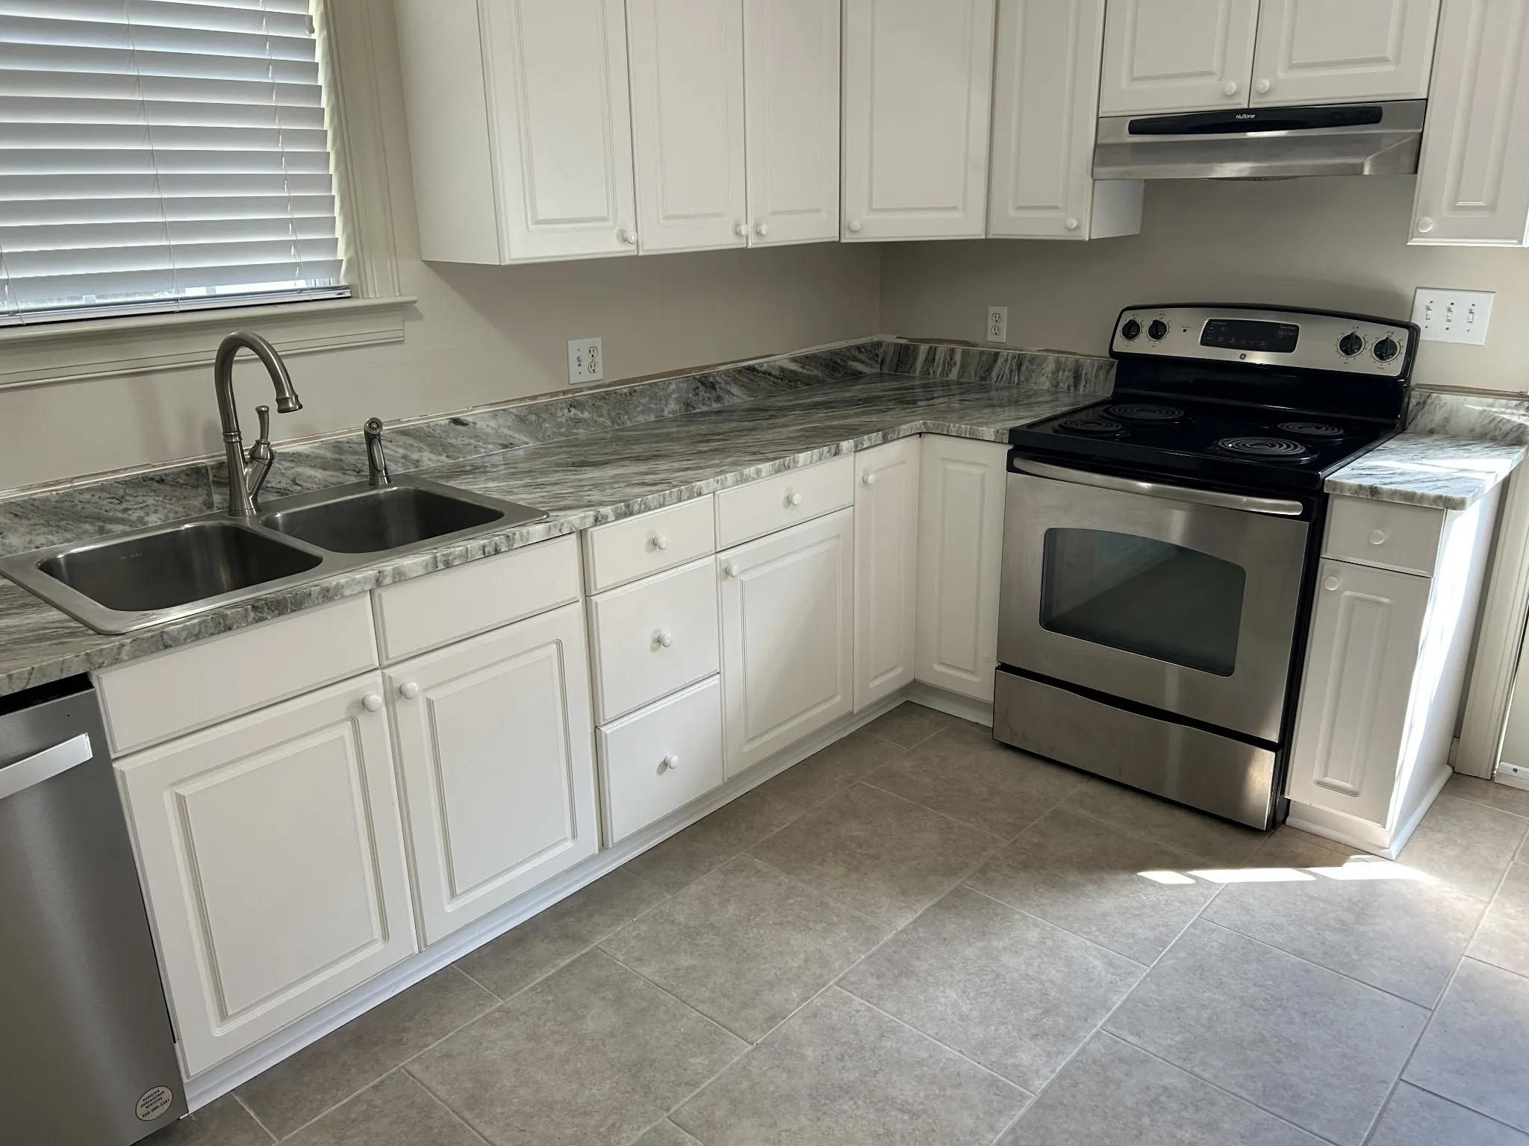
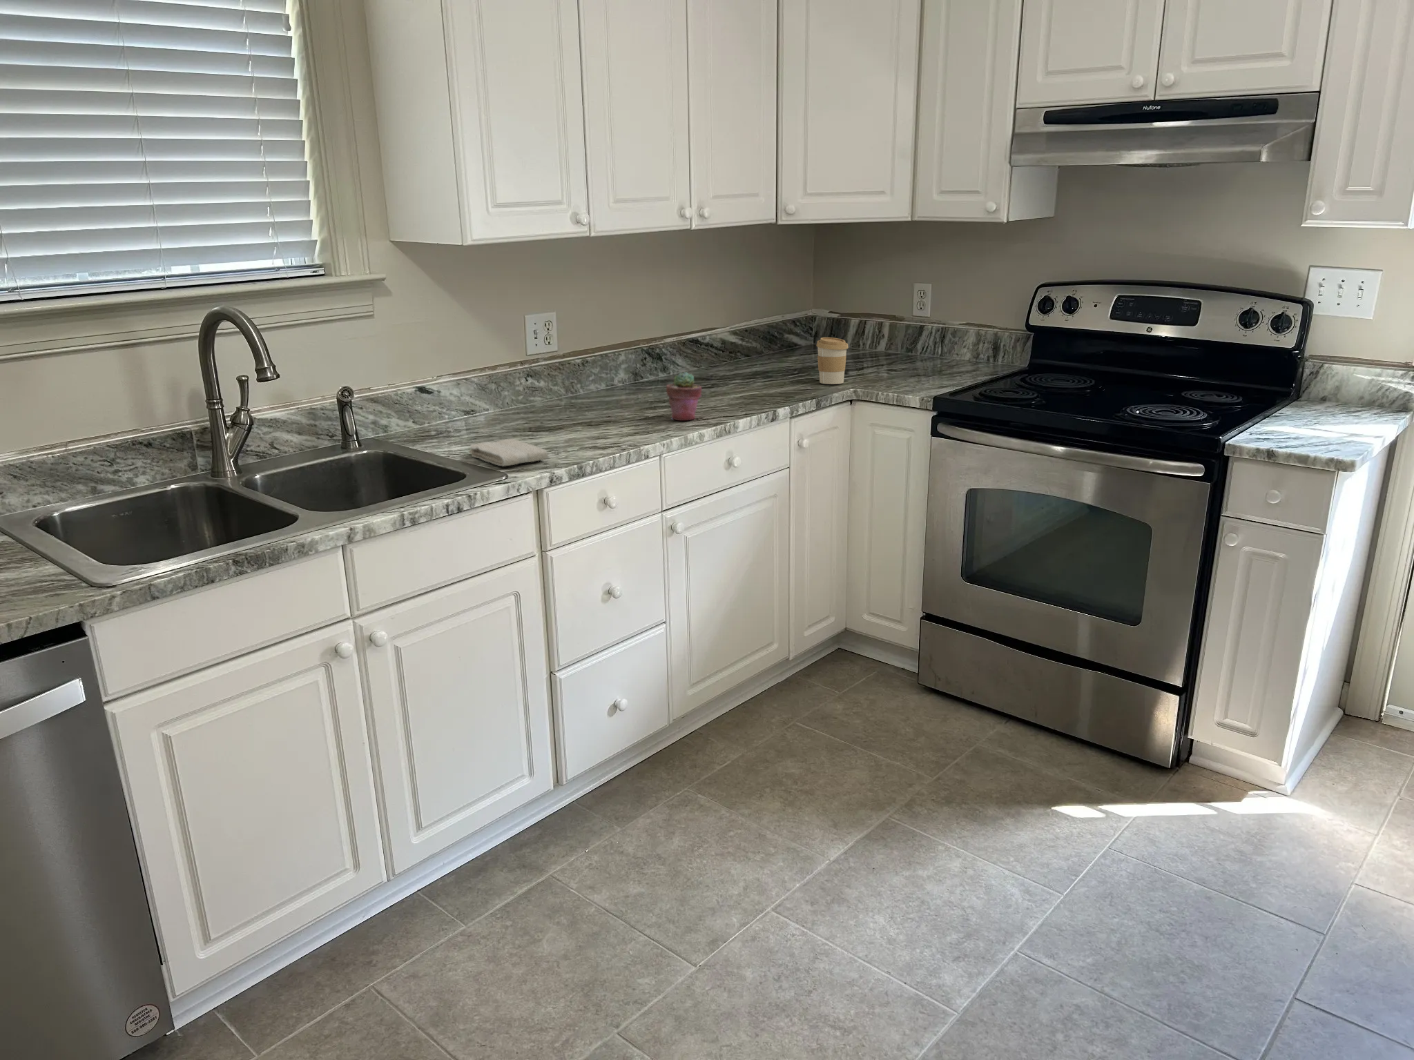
+ coffee cup [815,336,848,385]
+ washcloth [468,439,550,468]
+ potted succulent [666,371,703,421]
